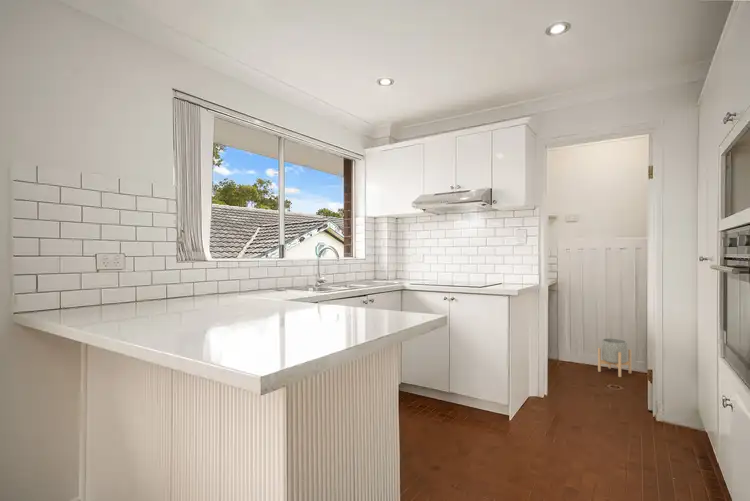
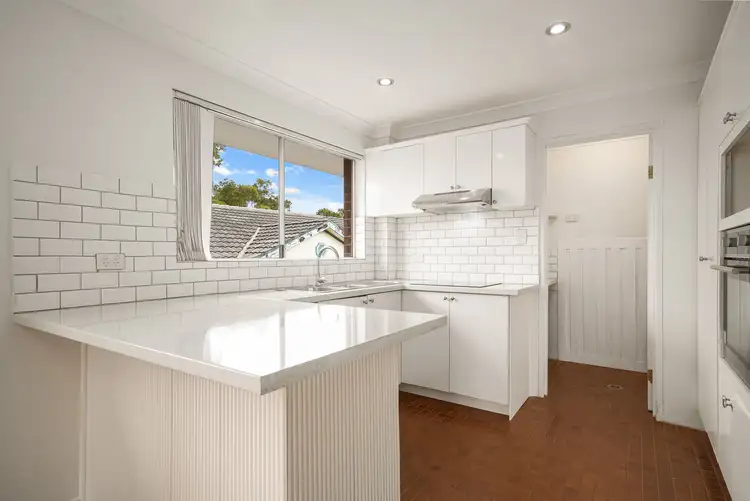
- planter [597,337,632,378]
